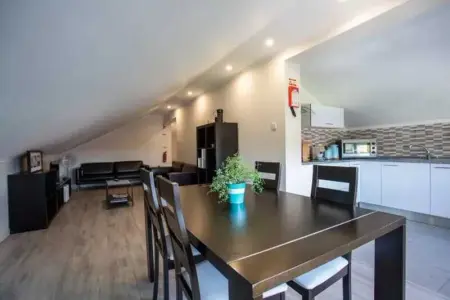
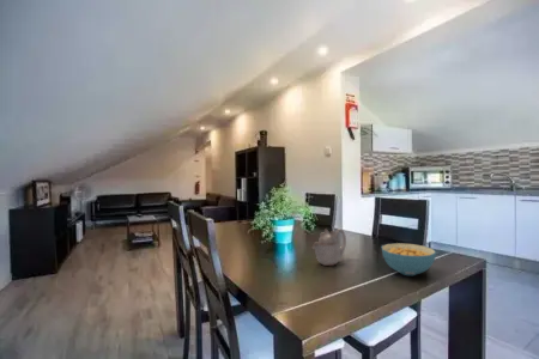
+ cereal bowl [381,242,437,276]
+ teapot [311,227,347,267]
